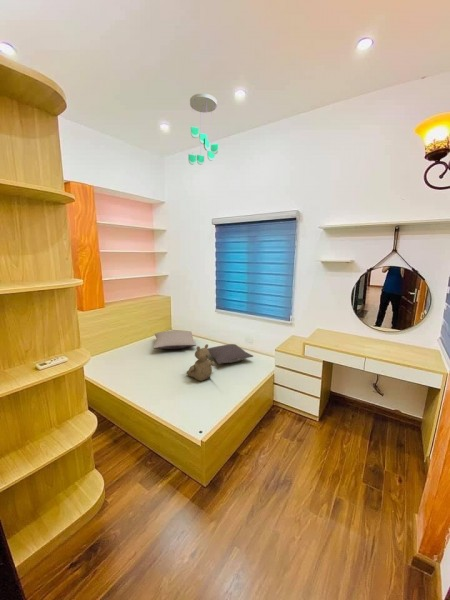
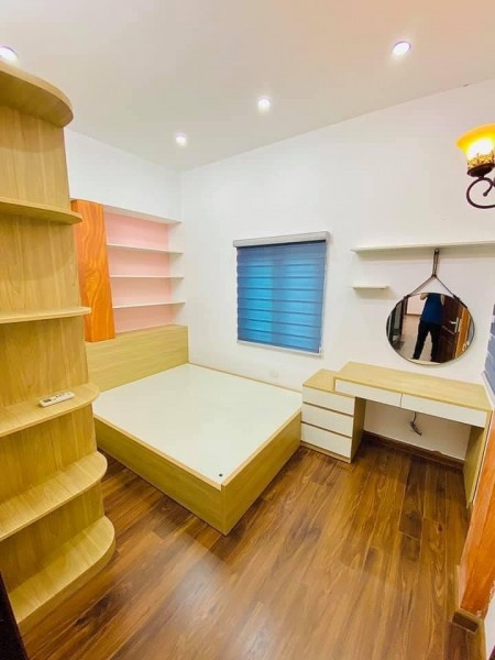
- pillow [207,343,254,365]
- ceiling mobile [188,92,219,166]
- teddy bear [186,343,216,382]
- pillow [153,329,197,350]
